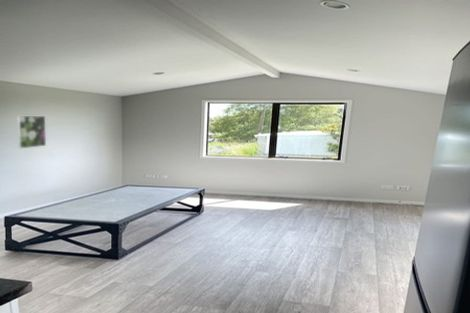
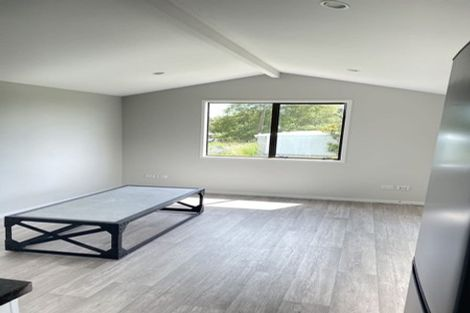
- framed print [16,115,47,150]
